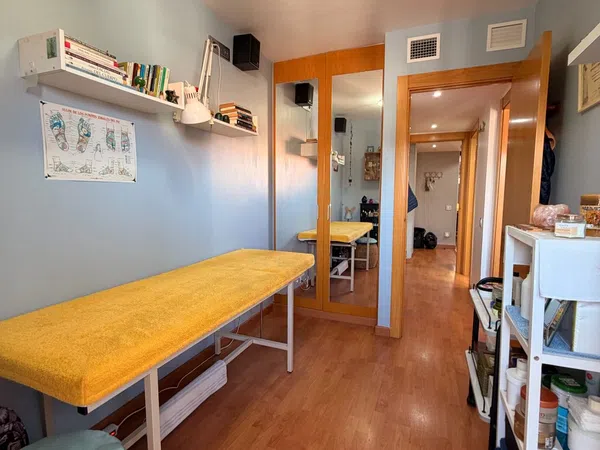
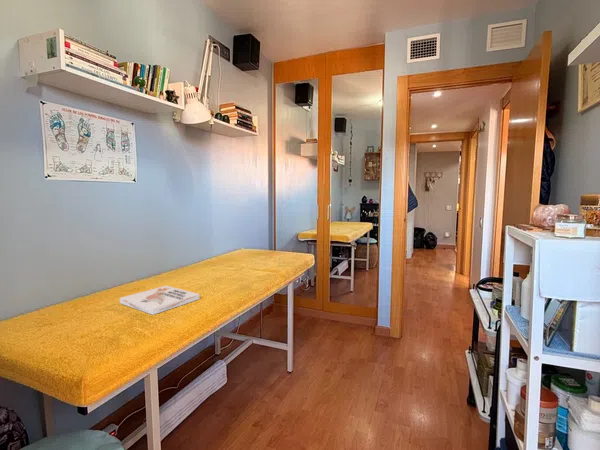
+ book [119,285,201,316]
